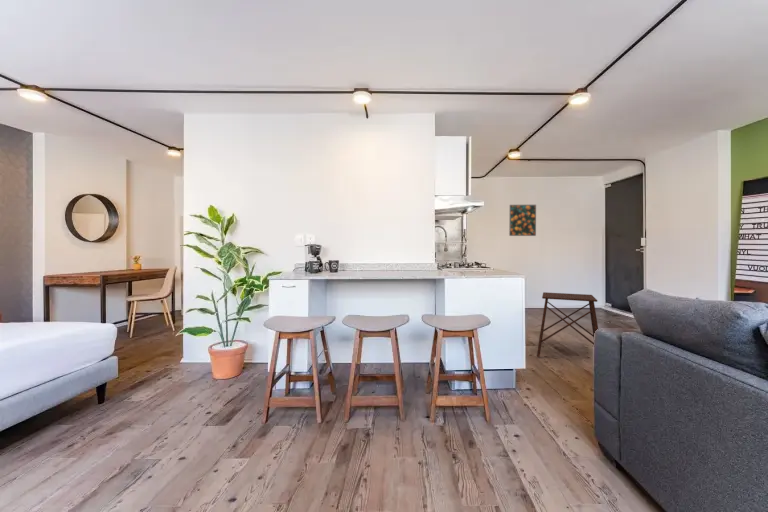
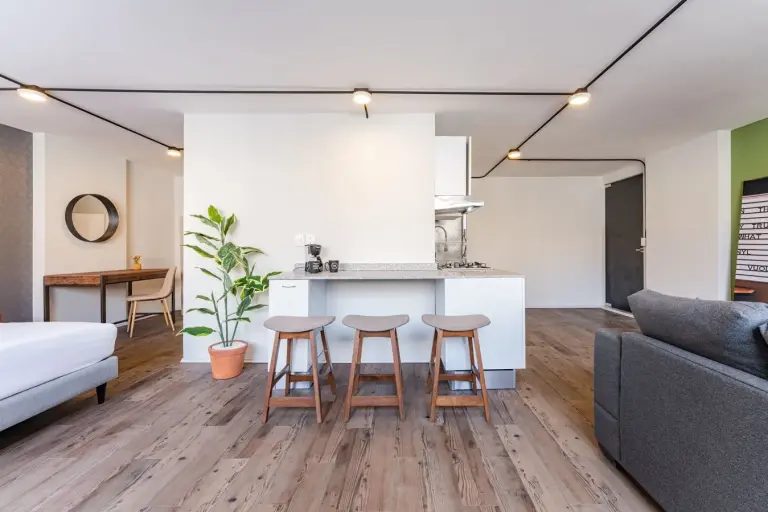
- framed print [508,204,537,237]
- side table [536,291,599,358]
